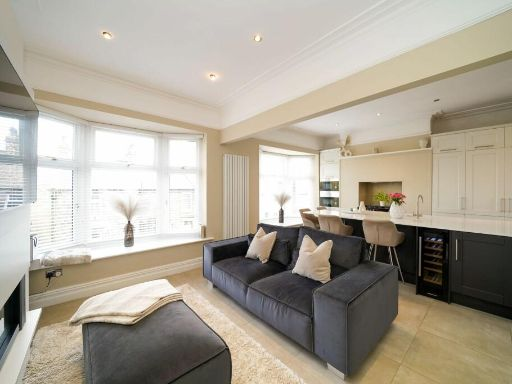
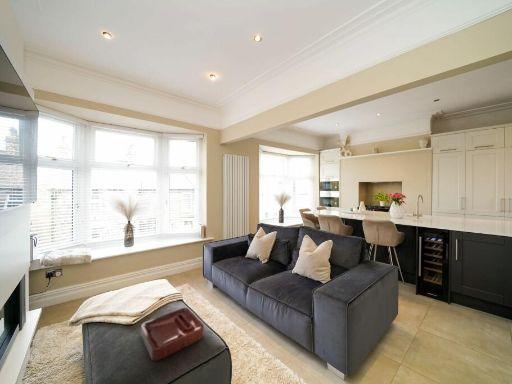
+ decorative tray [140,307,205,362]
